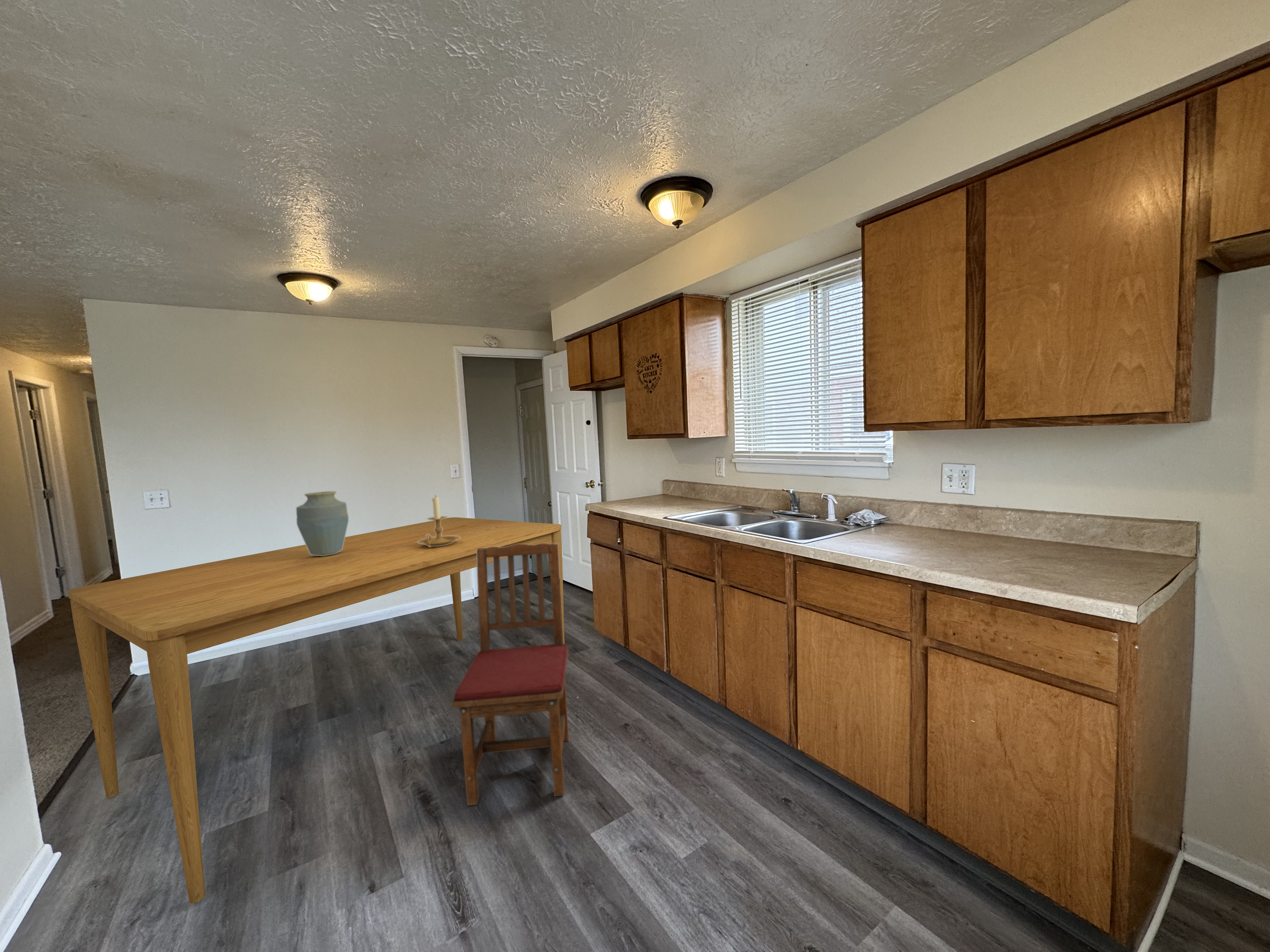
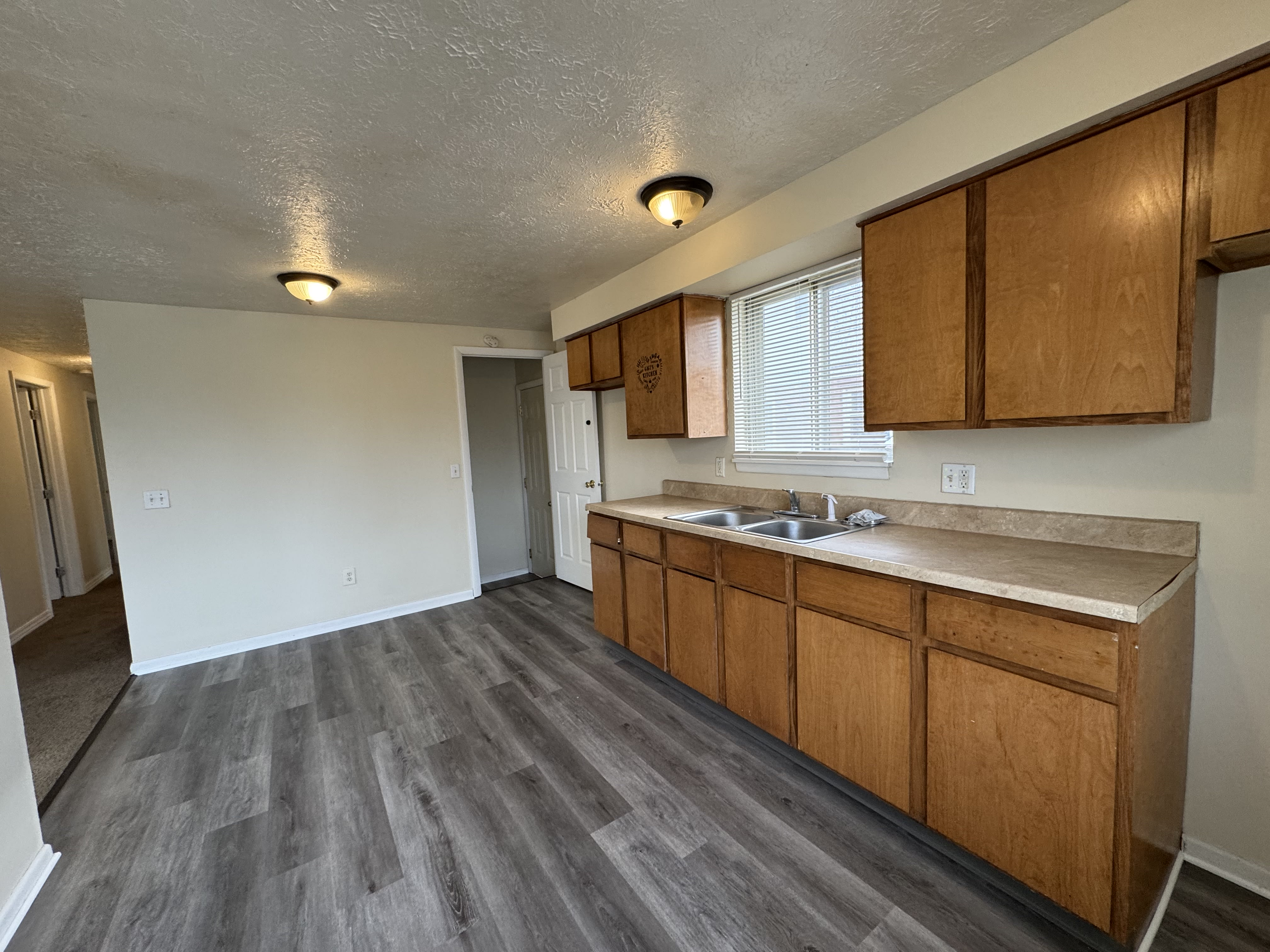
- candle holder [418,495,461,547]
- vase [296,491,349,556]
- dining chair [451,543,569,806]
- dining table [67,517,565,904]
